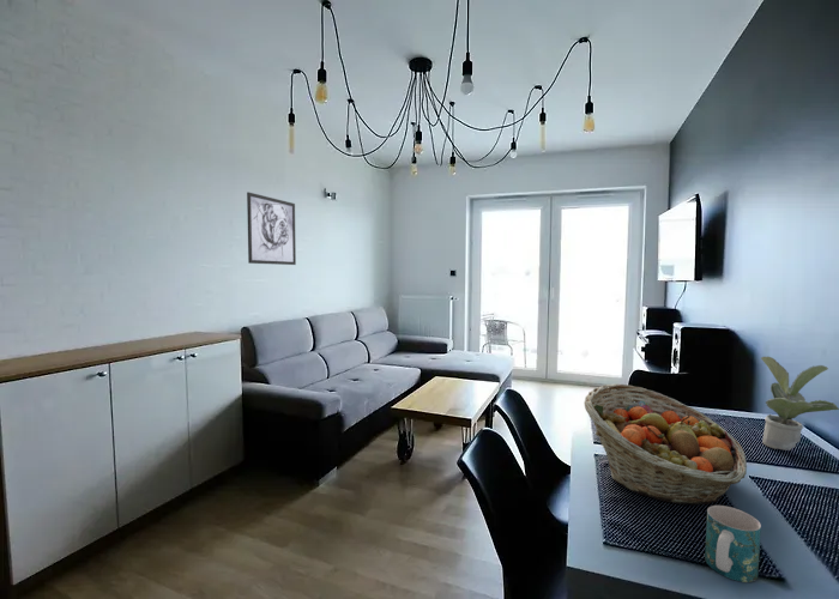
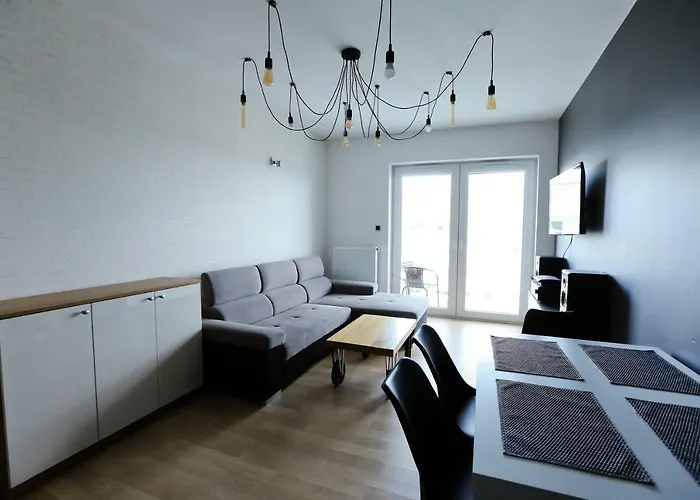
- wall art [246,192,297,266]
- mug [704,504,762,583]
- potted plant [760,356,839,452]
- fruit basket [584,383,748,506]
